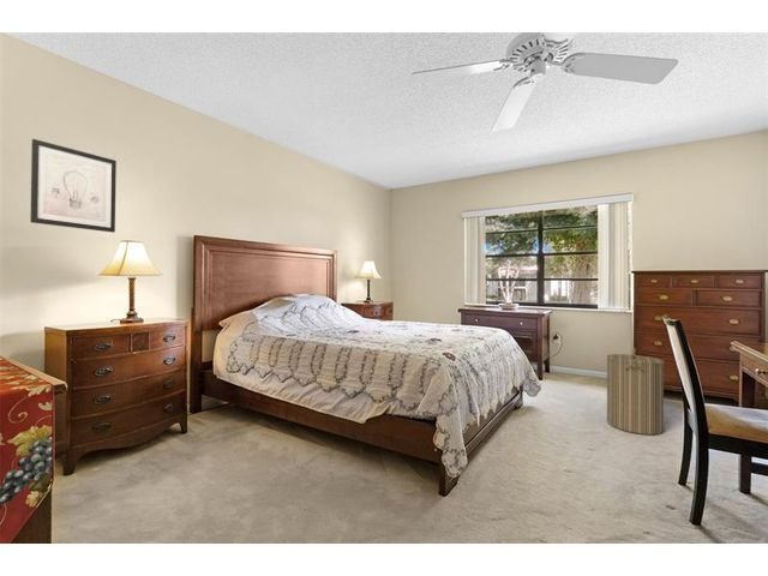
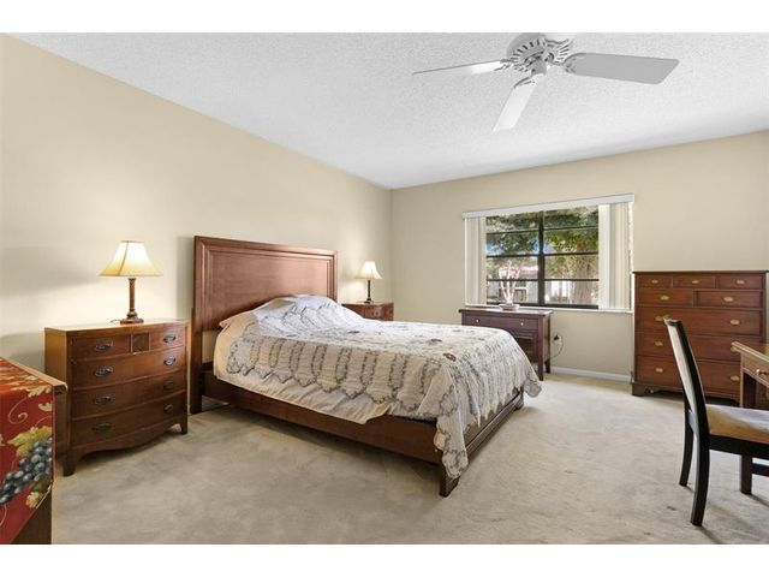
- laundry hamper [606,347,665,436]
- wall art [29,138,118,234]
